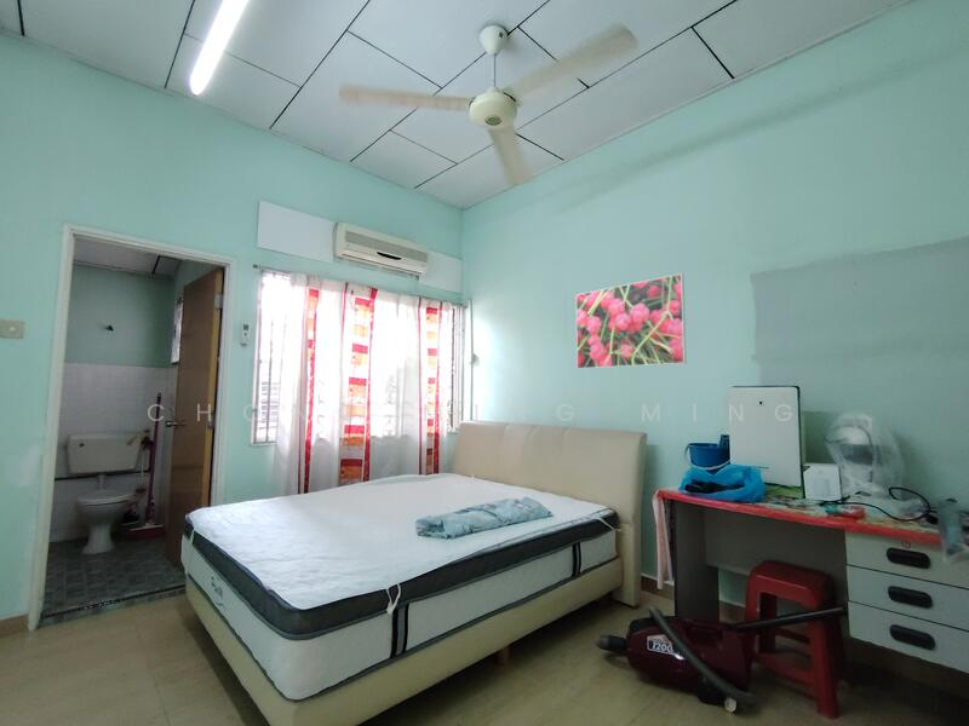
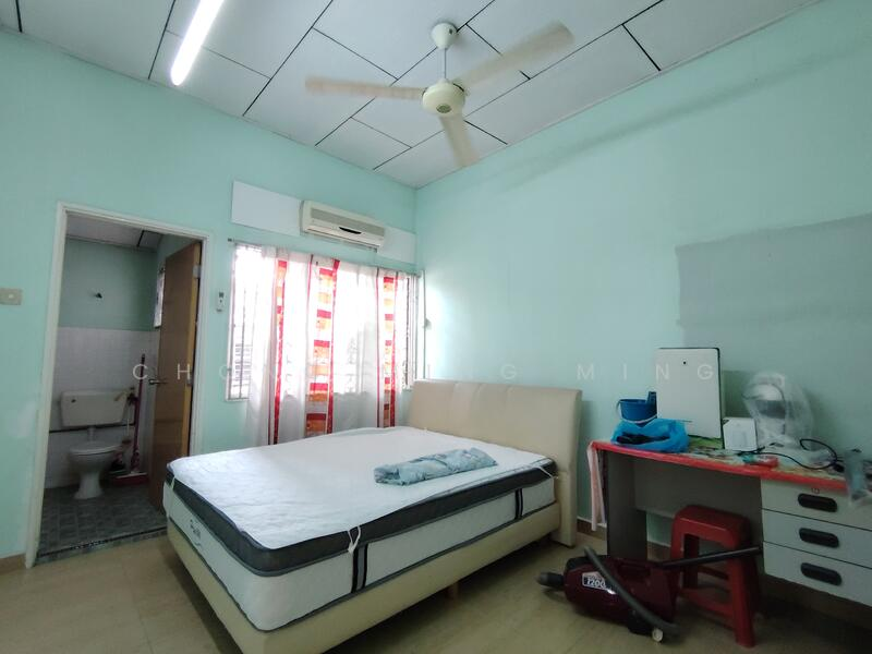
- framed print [575,272,688,370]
